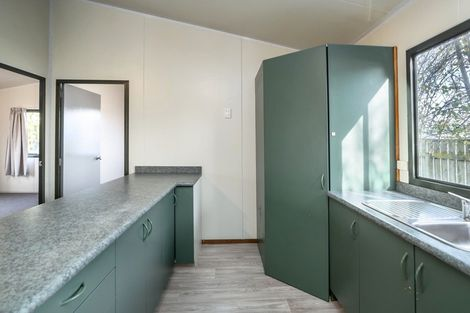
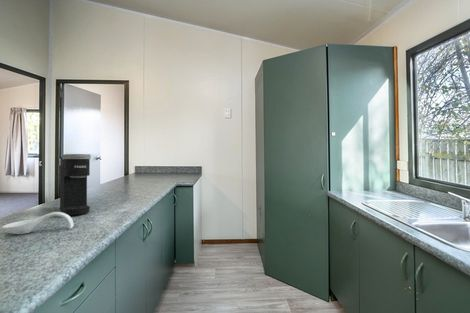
+ coffee maker [59,153,92,216]
+ spoon rest [1,211,75,235]
